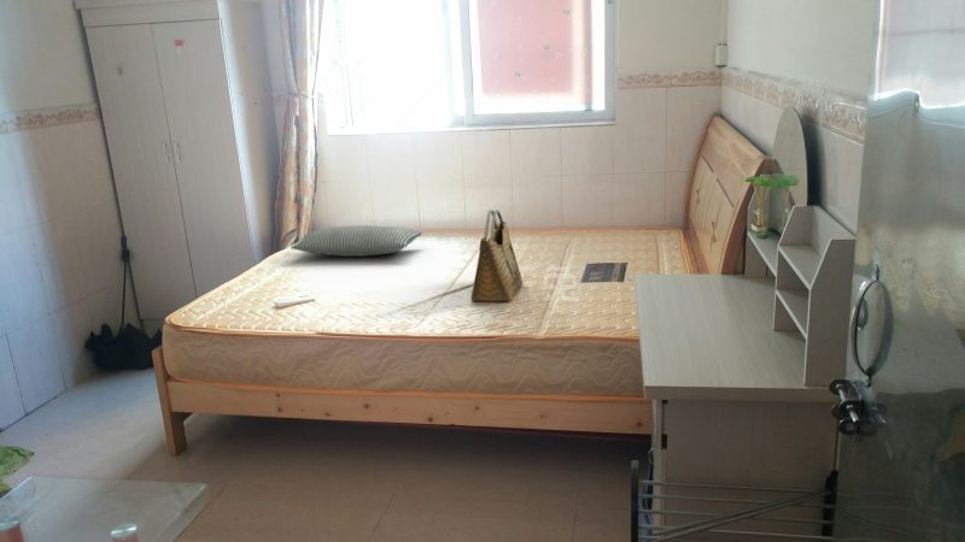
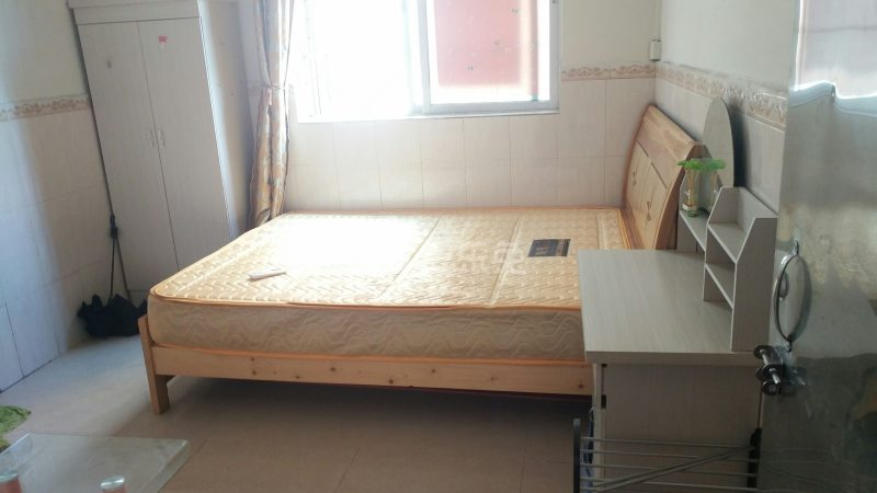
- pillow [290,224,423,258]
- grocery bag [469,208,525,302]
